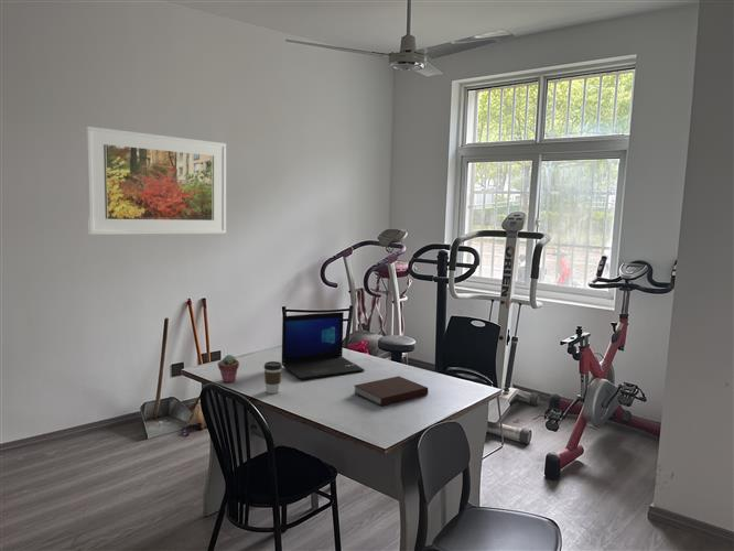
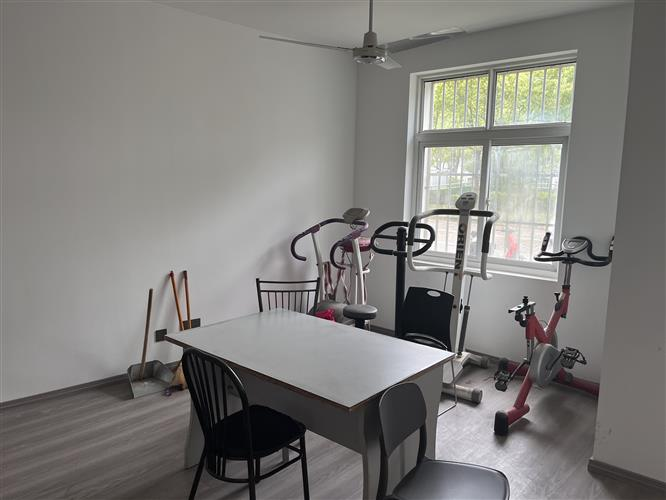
- coffee cup [263,360,283,395]
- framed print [85,126,227,236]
- notebook [354,375,429,407]
- potted succulent [217,354,240,383]
- laptop [281,311,365,380]
